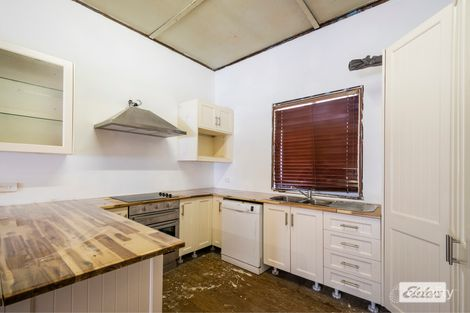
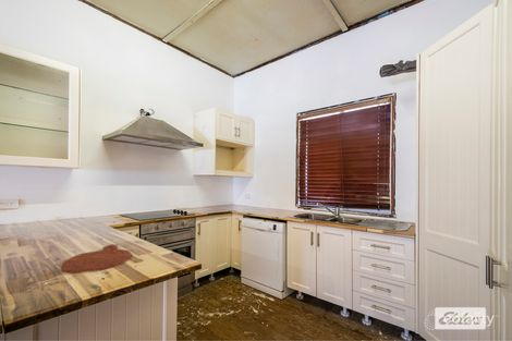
+ cutting board [60,243,132,275]
